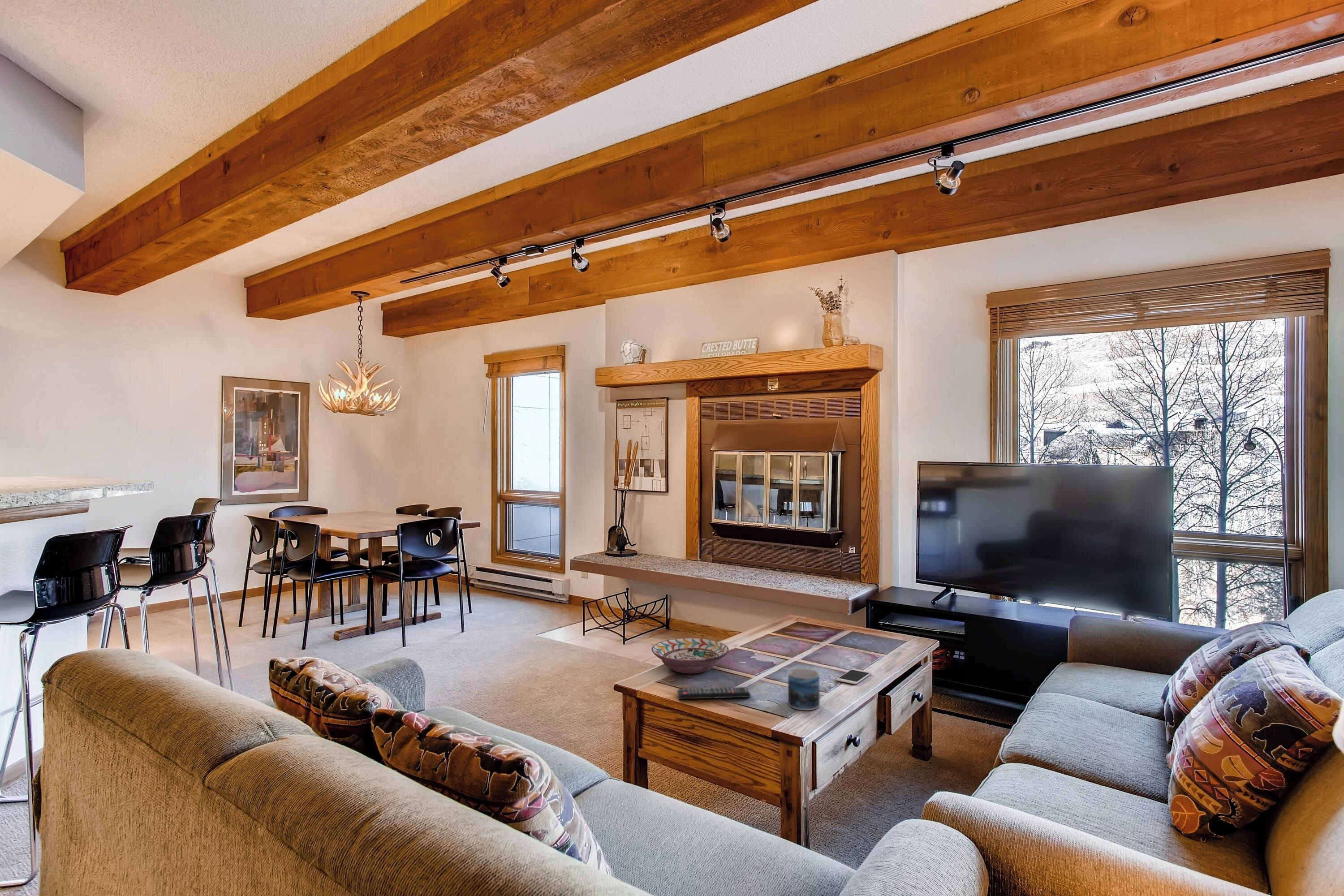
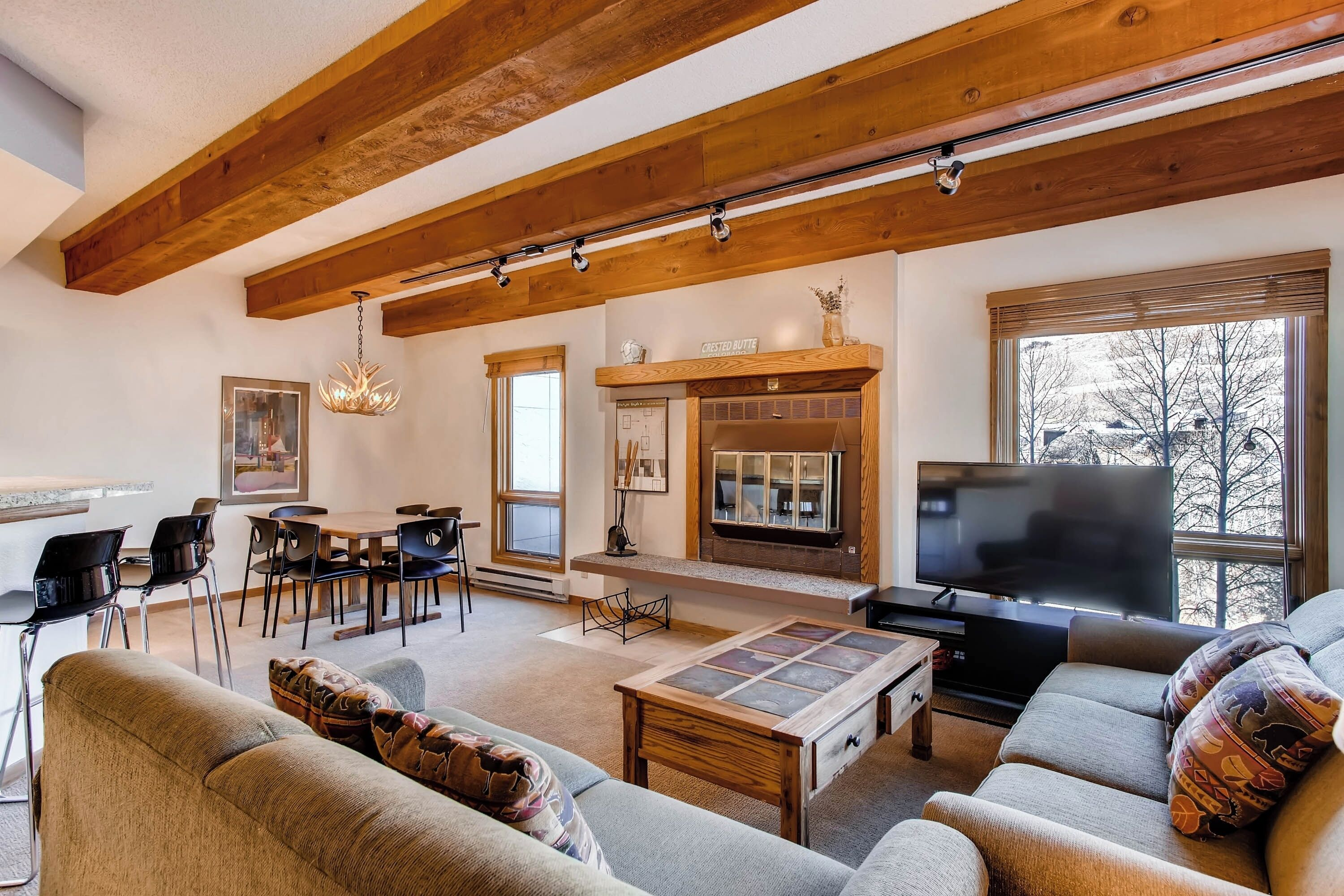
- decorative bowl [651,638,729,674]
- mug [788,668,820,711]
- remote control [677,686,751,700]
- smartphone [836,668,872,685]
